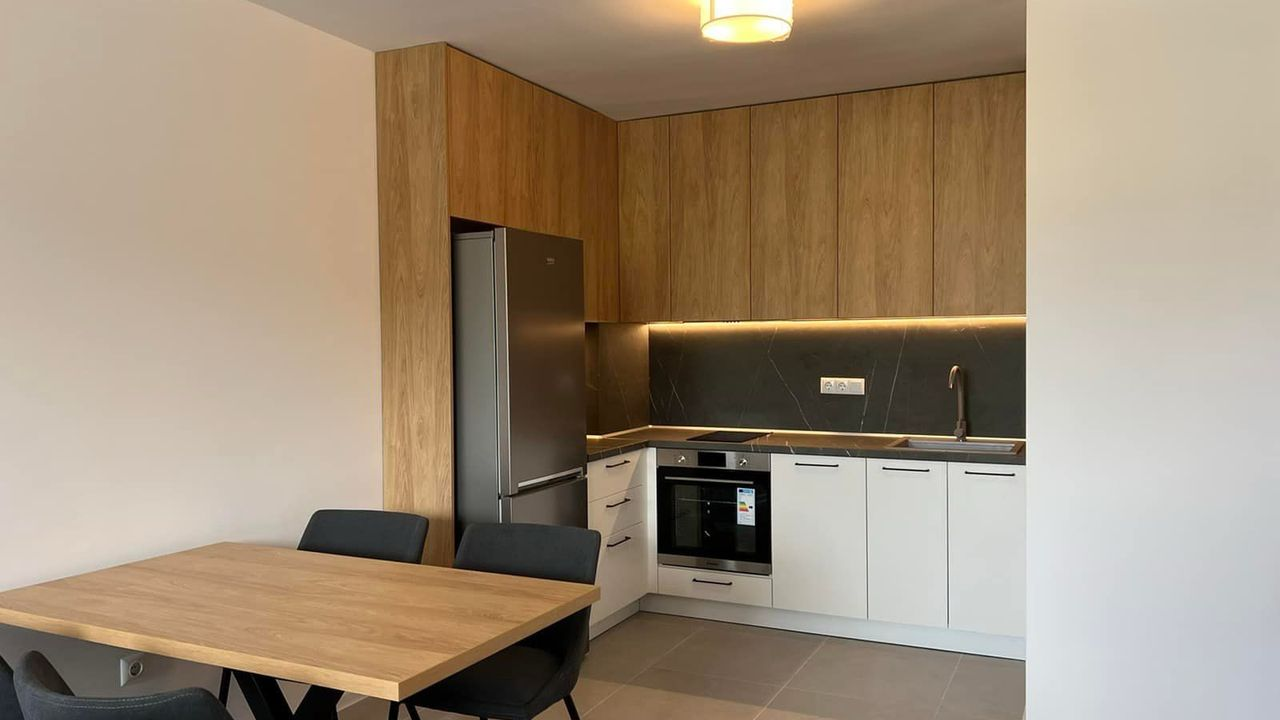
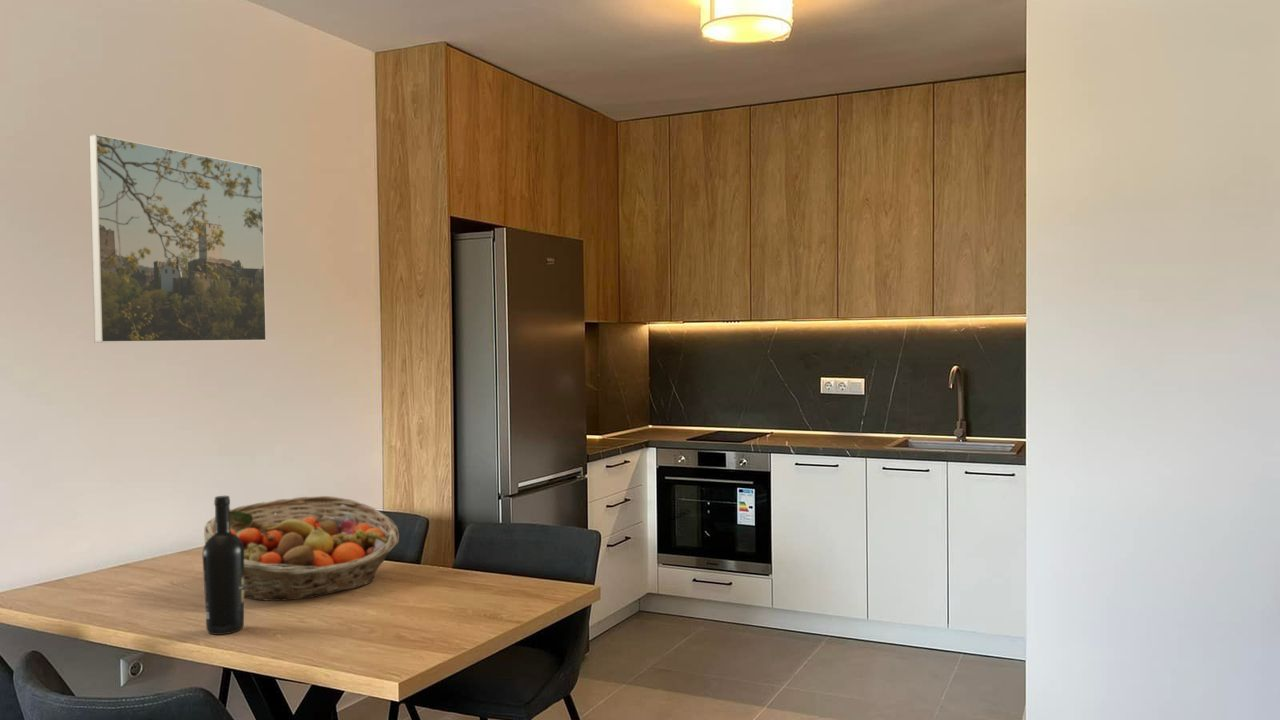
+ wine bottle [201,495,245,636]
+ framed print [88,133,267,344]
+ fruit basket [203,495,400,602]
